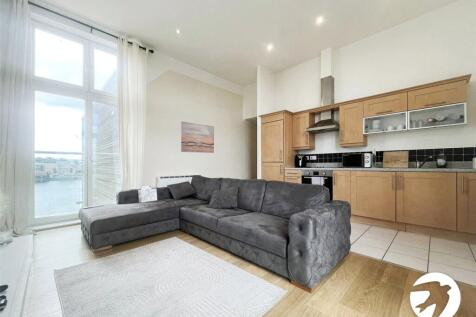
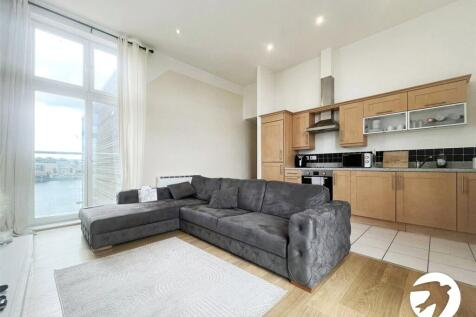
- wall art [180,121,215,154]
